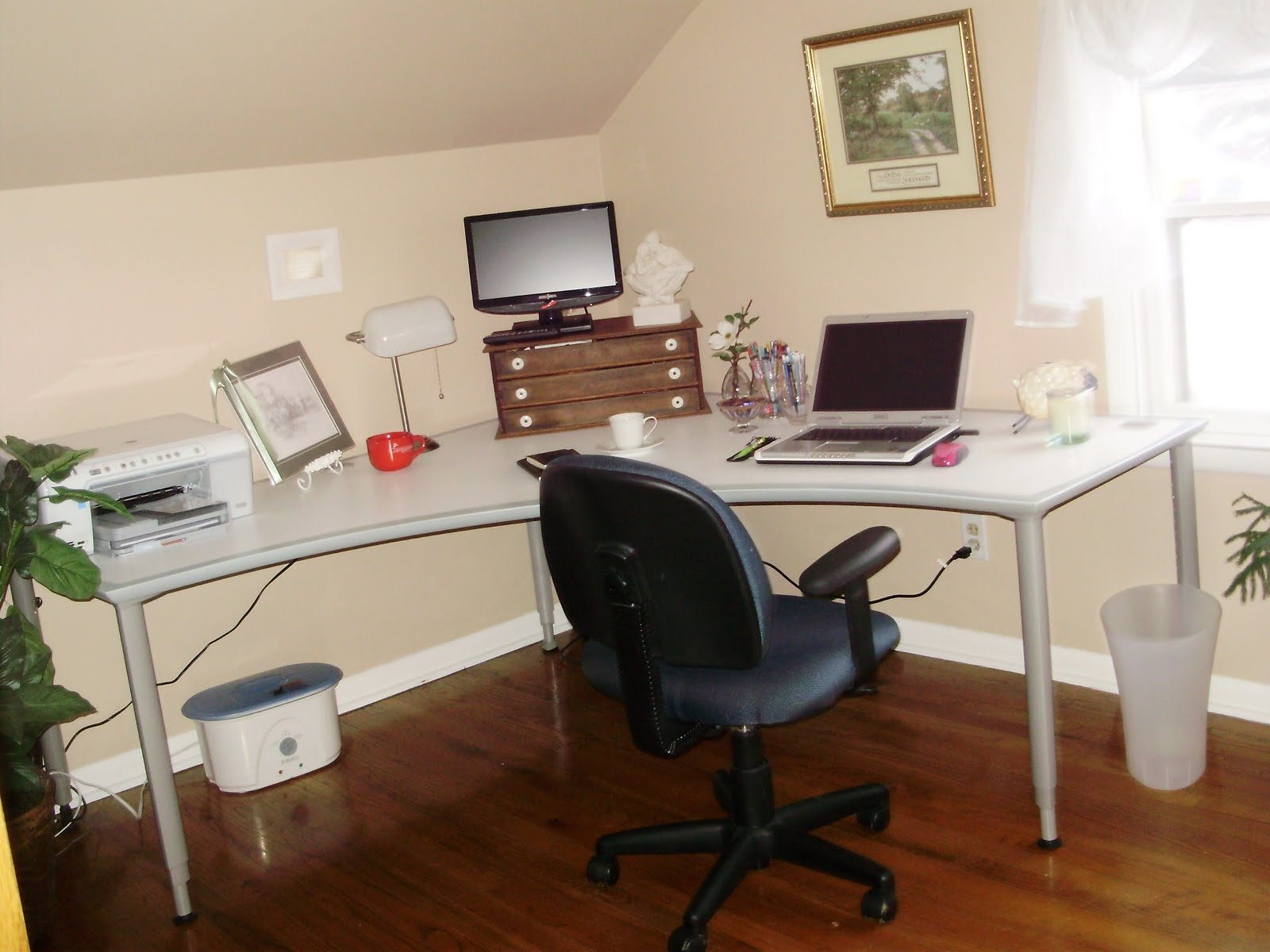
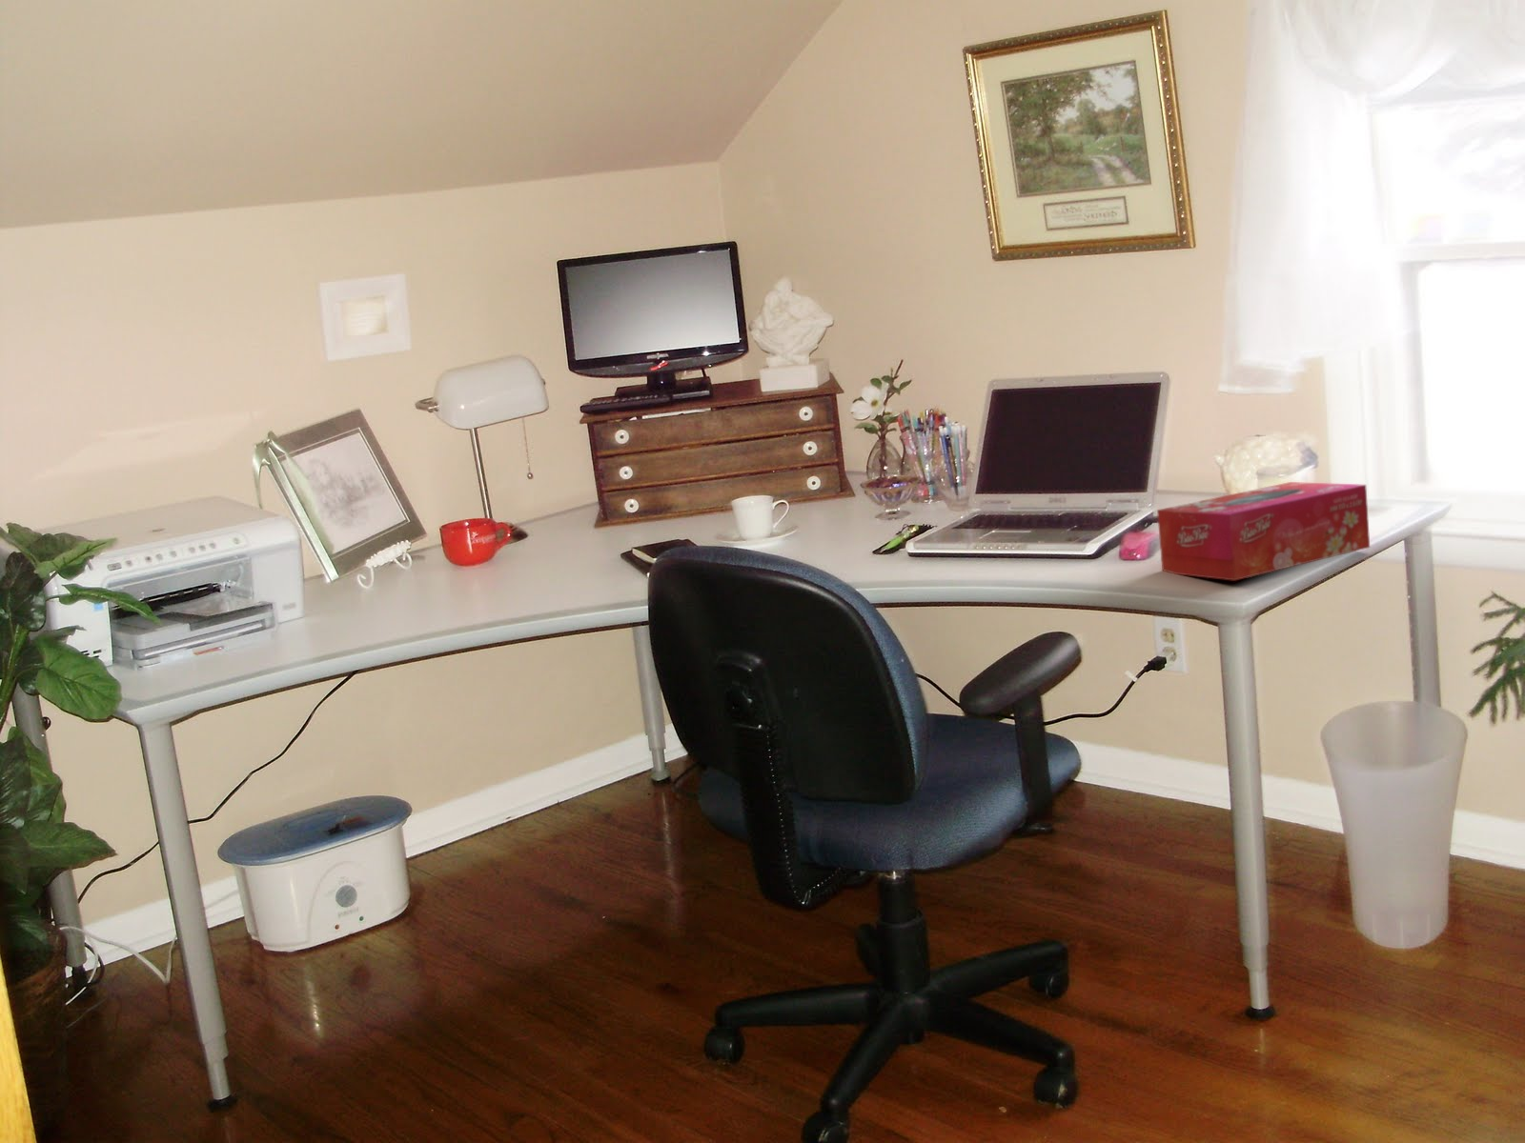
+ tissue box [1156,481,1370,582]
